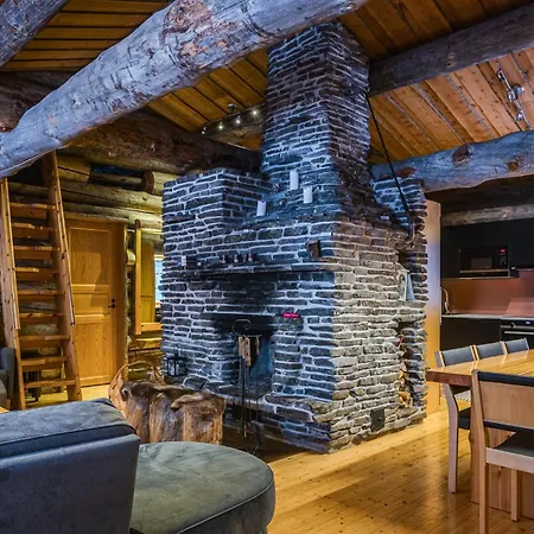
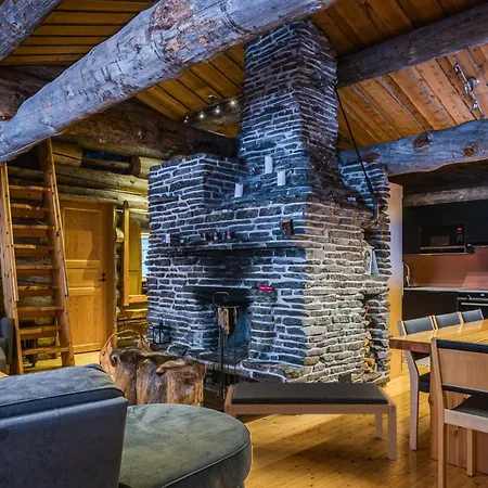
+ bench [223,381,398,461]
